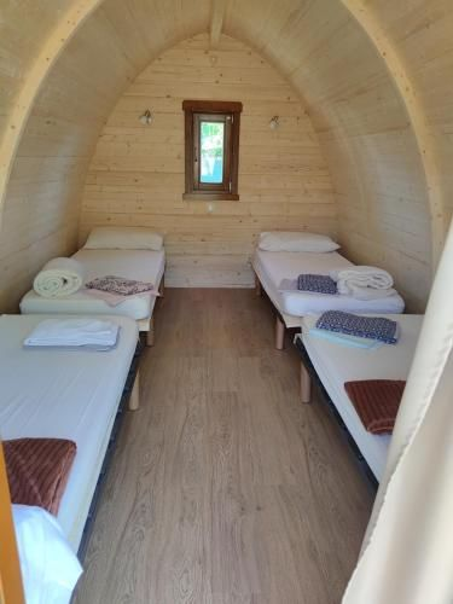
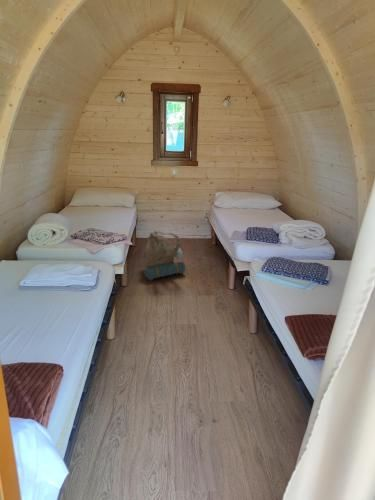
+ backpack [142,230,187,281]
